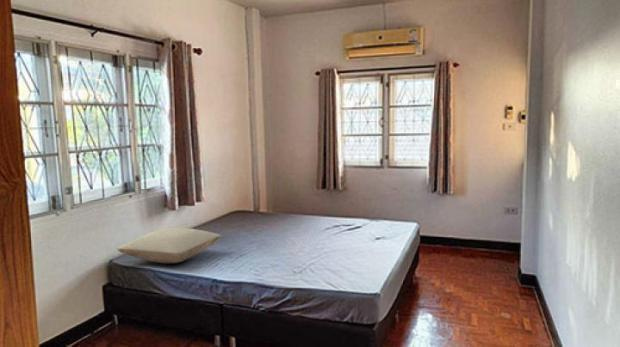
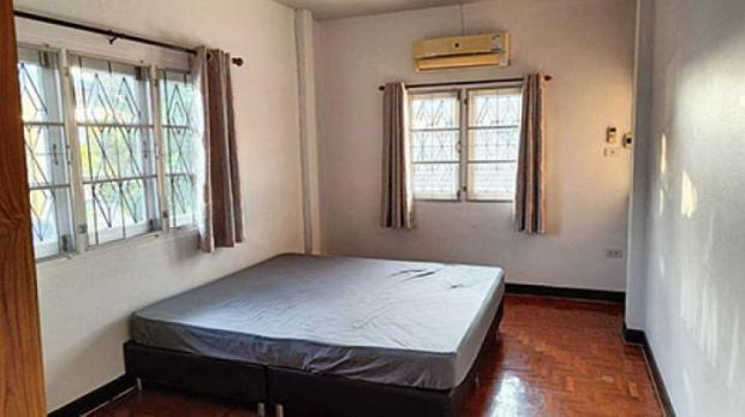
- pillow [116,227,222,264]
